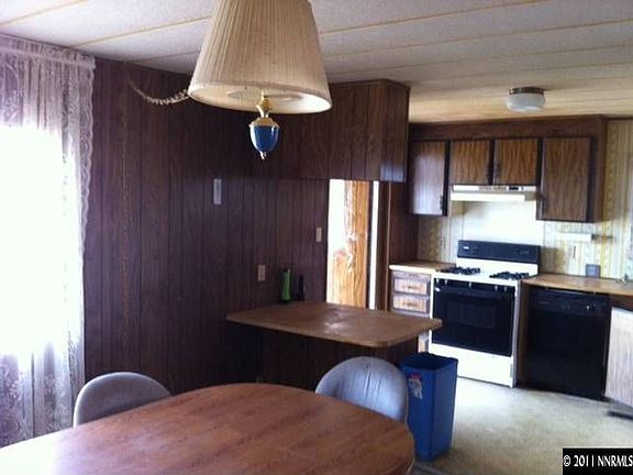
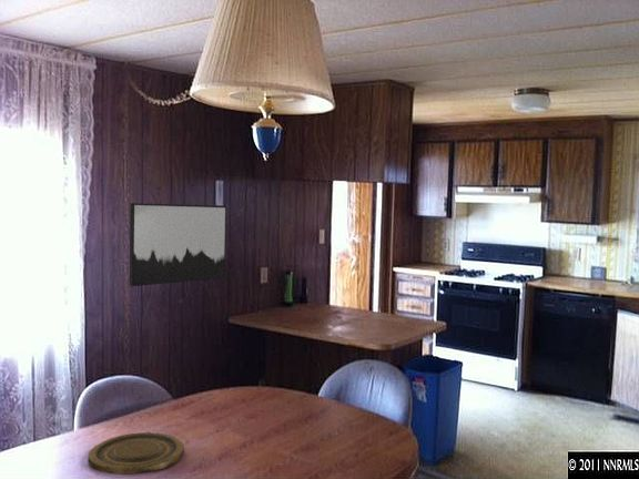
+ wall art [129,202,227,287]
+ plate [87,431,185,476]
